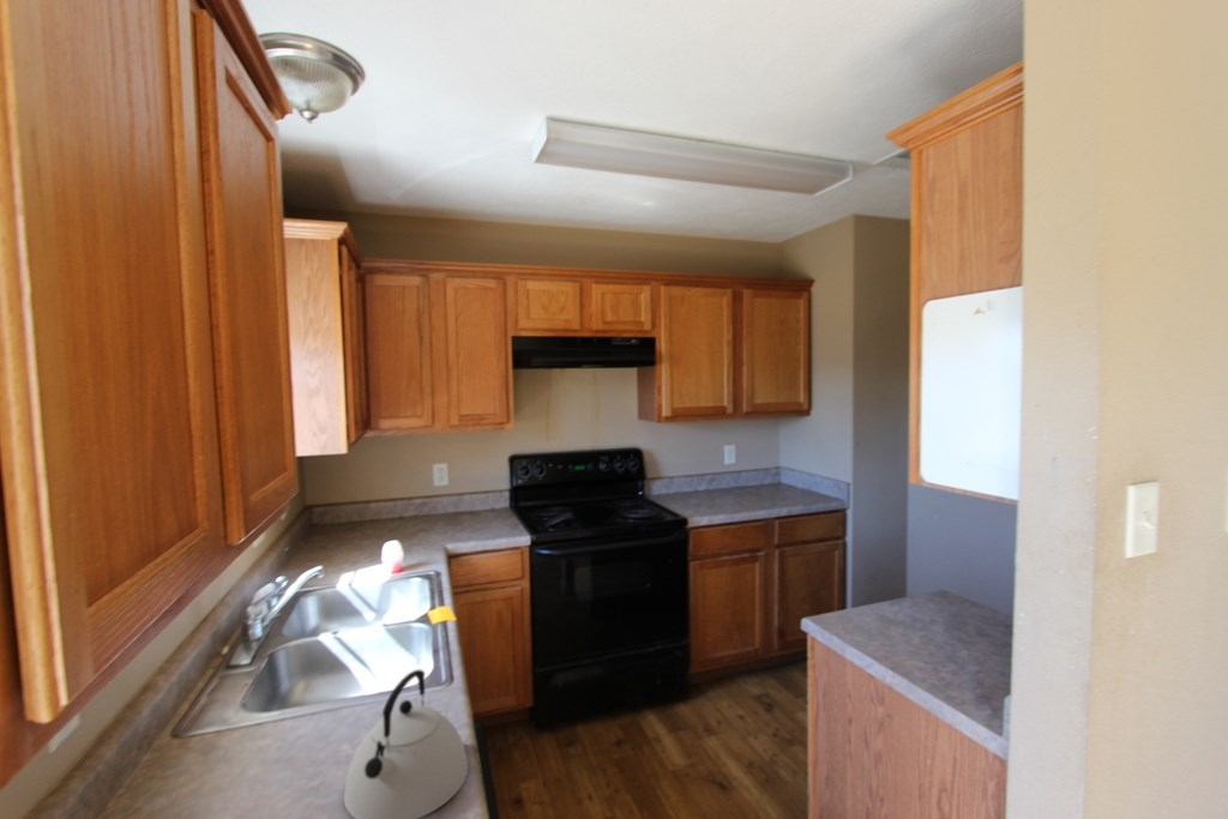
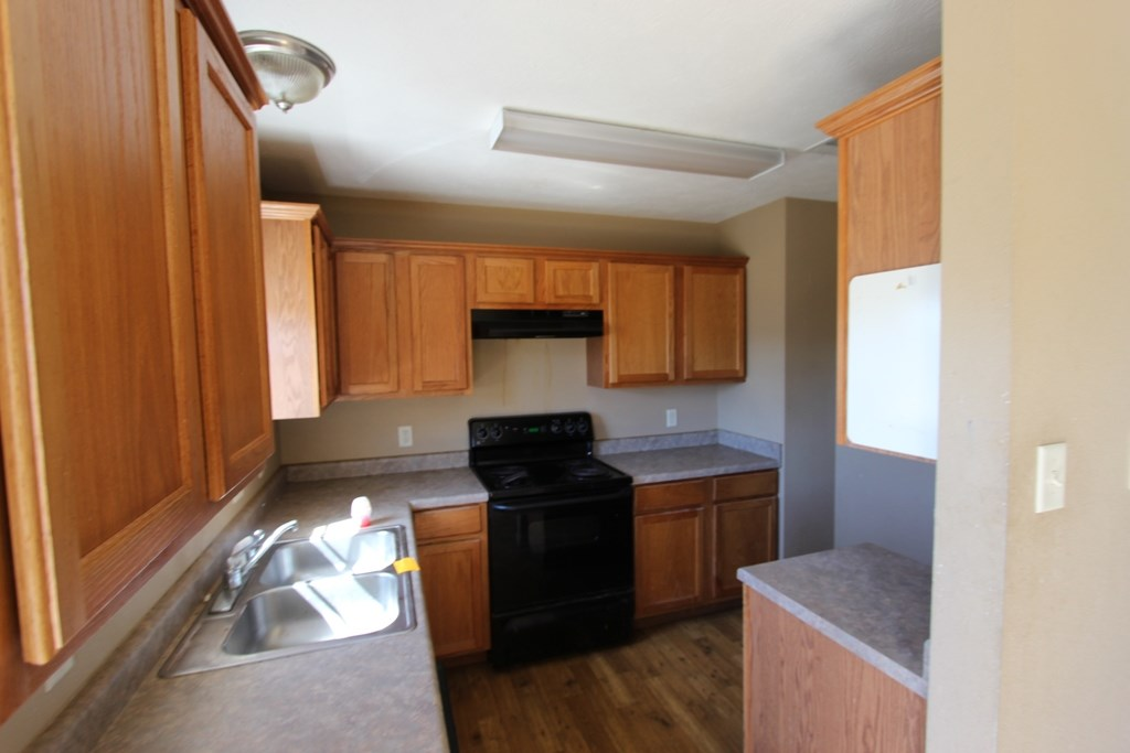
- kettle [343,668,469,819]
